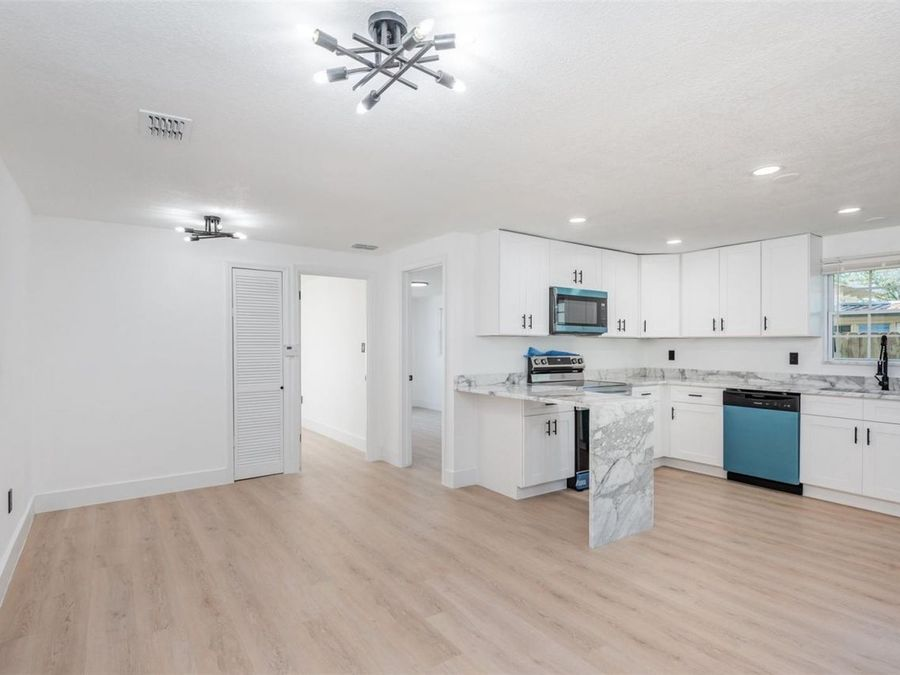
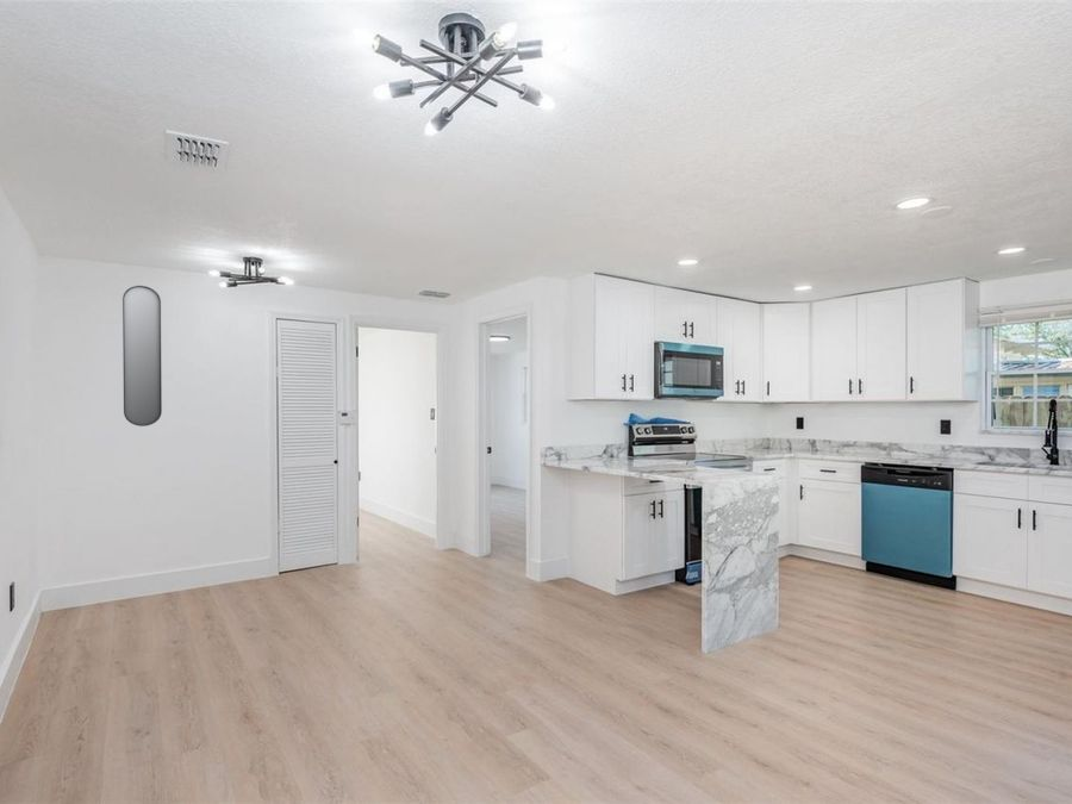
+ home mirror [121,285,163,428]
